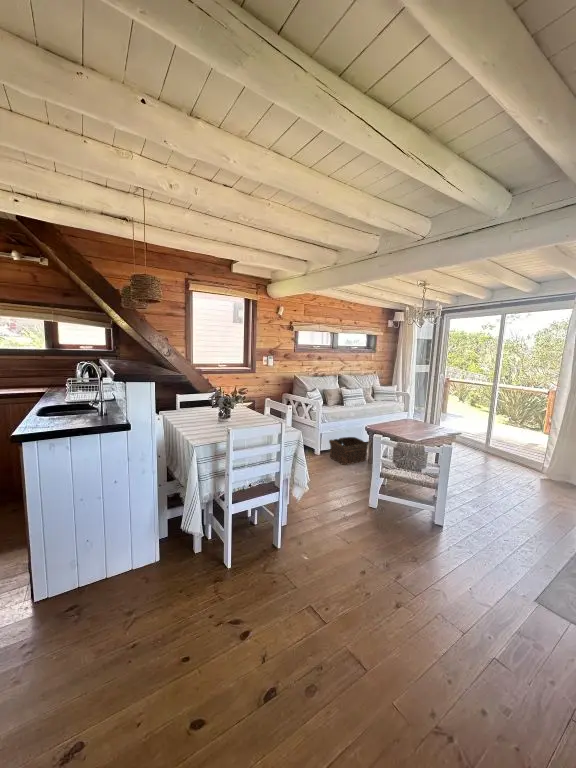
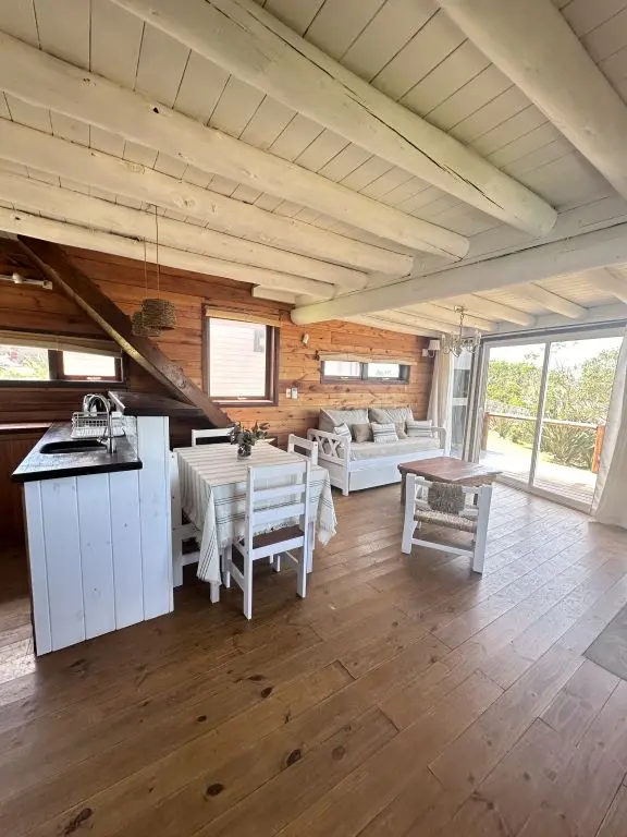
- basket [327,436,369,466]
